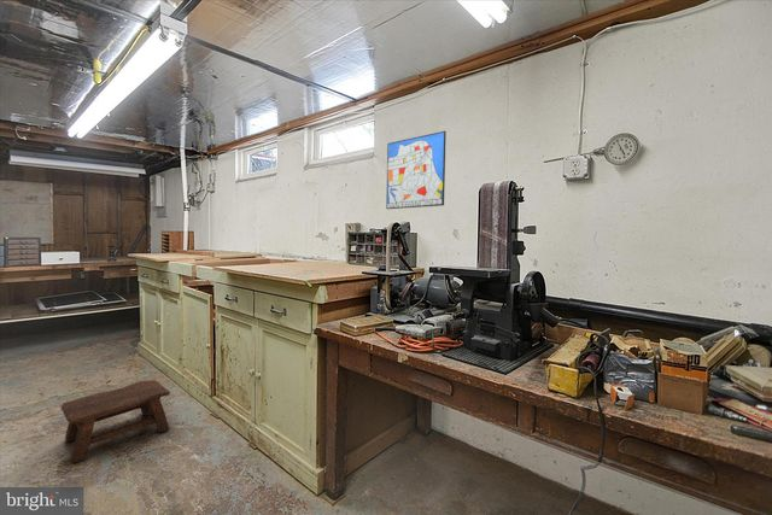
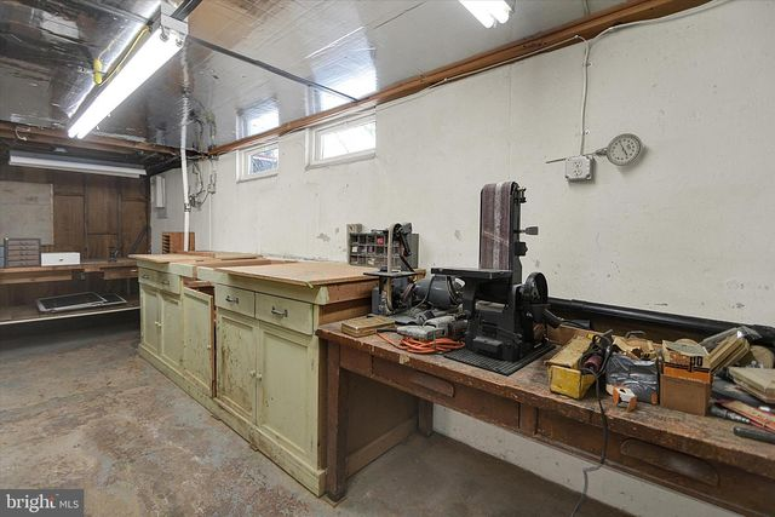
- stool [59,379,171,463]
- wall art [385,130,448,210]
